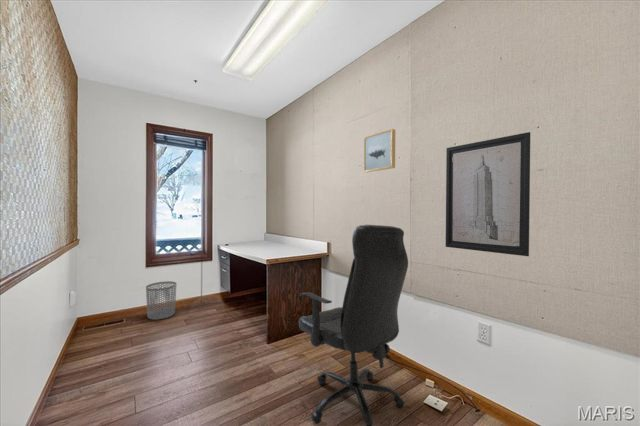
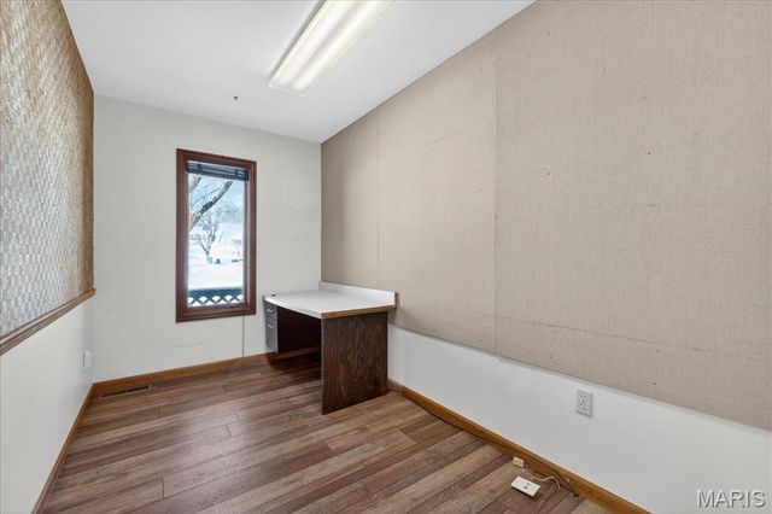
- wall art [445,131,531,257]
- wall art [363,128,396,173]
- waste bin [145,280,177,321]
- office chair [298,224,409,426]
